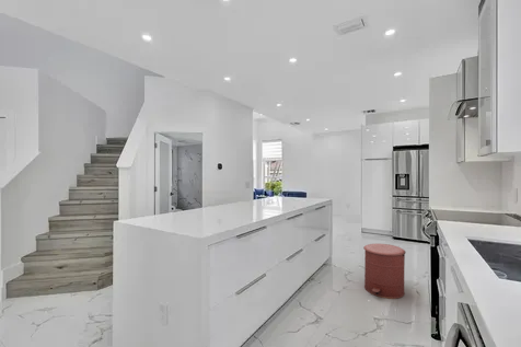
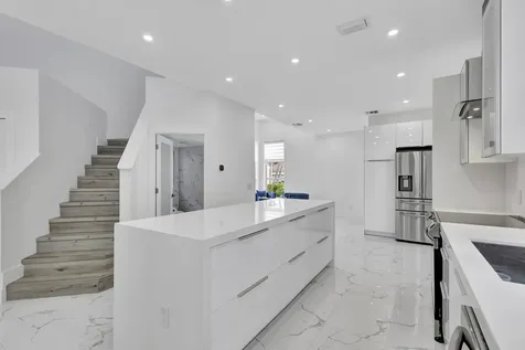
- trash can [362,243,407,300]
